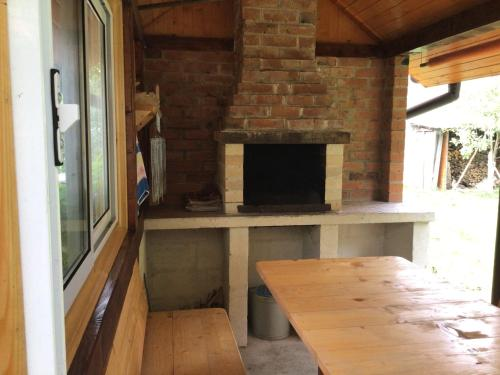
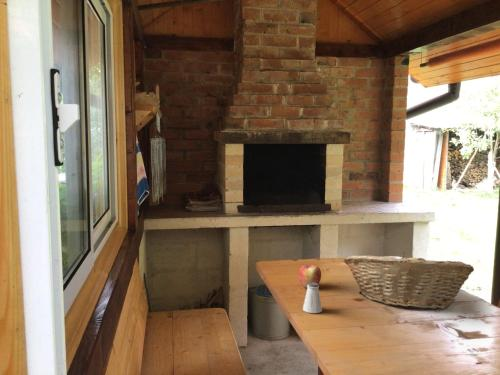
+ apple [298,264,322,289]
+ fruit basket [342,251,475,310]
+ saltshaker [302,283,323,314]
